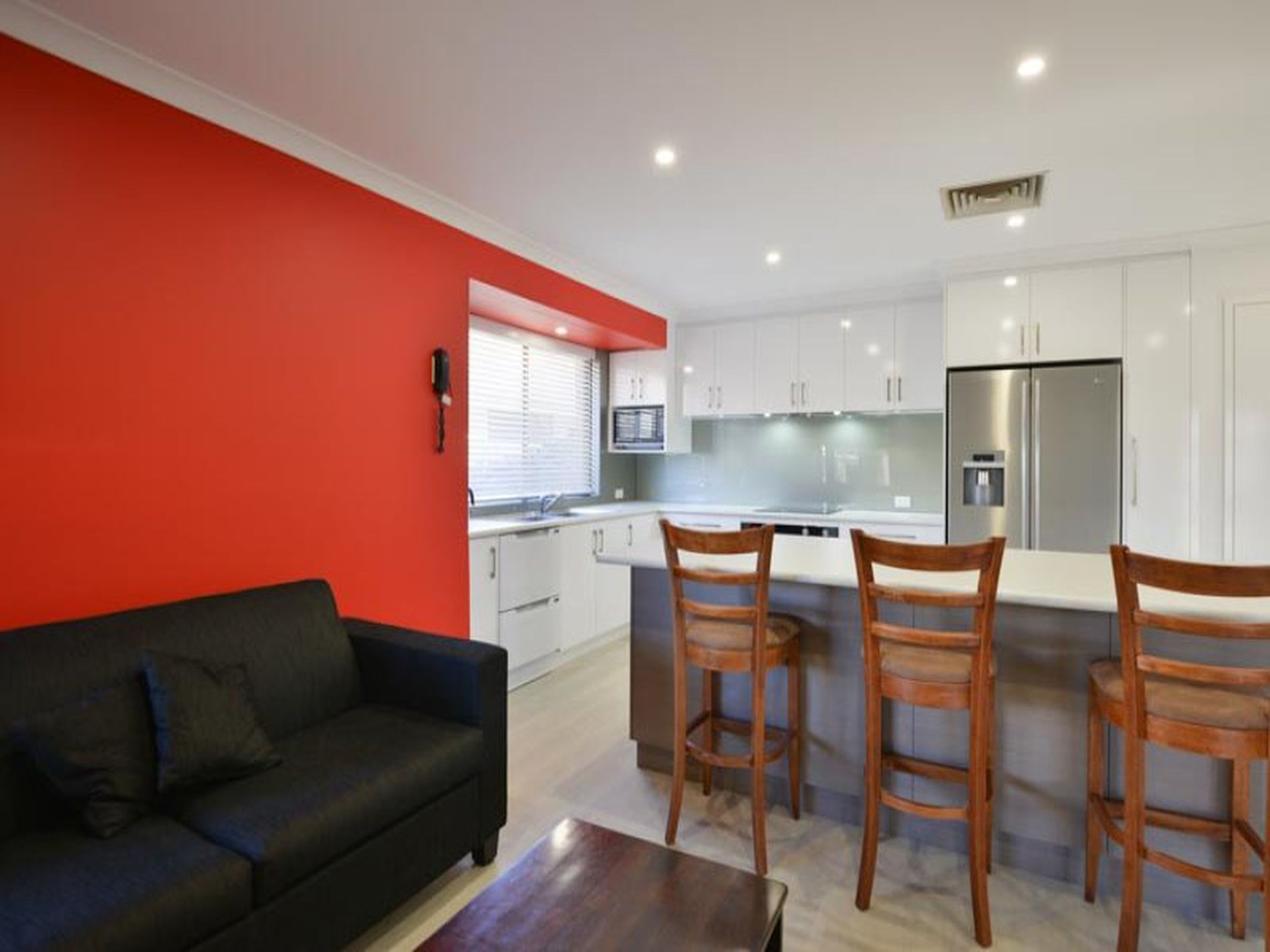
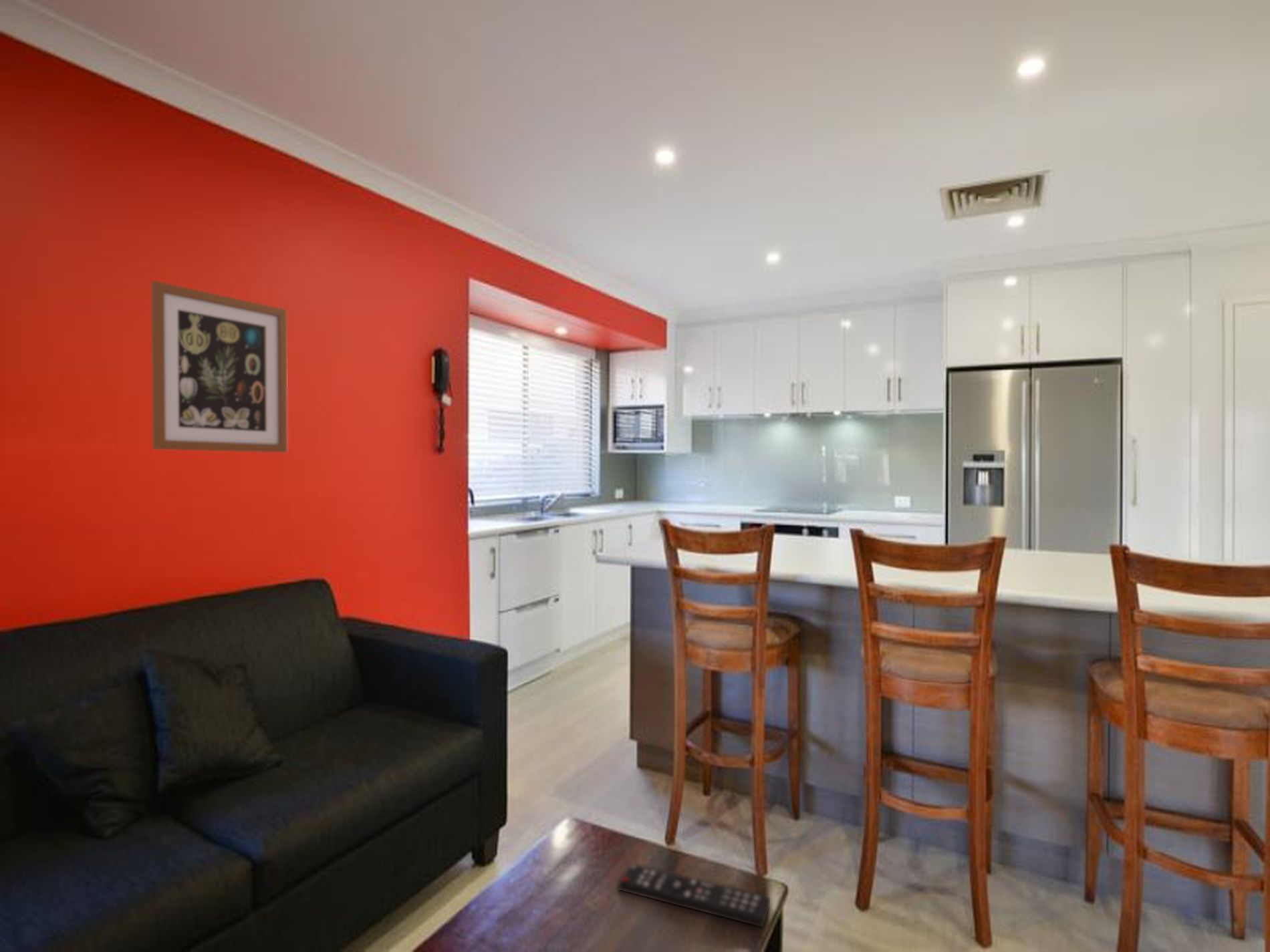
+ wall art [151,280,288,453]
+ remote control [618,863,771,928]
